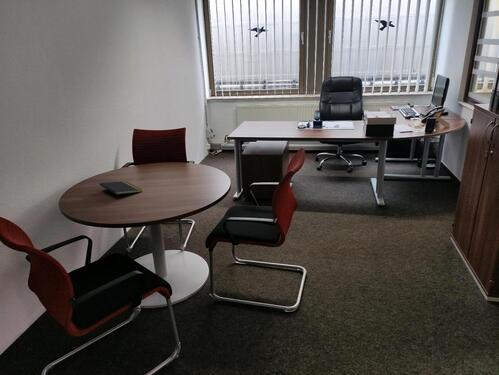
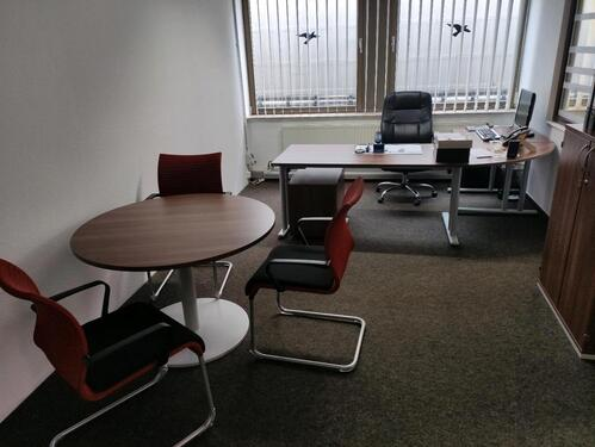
- notepad [99,180,143,200]
